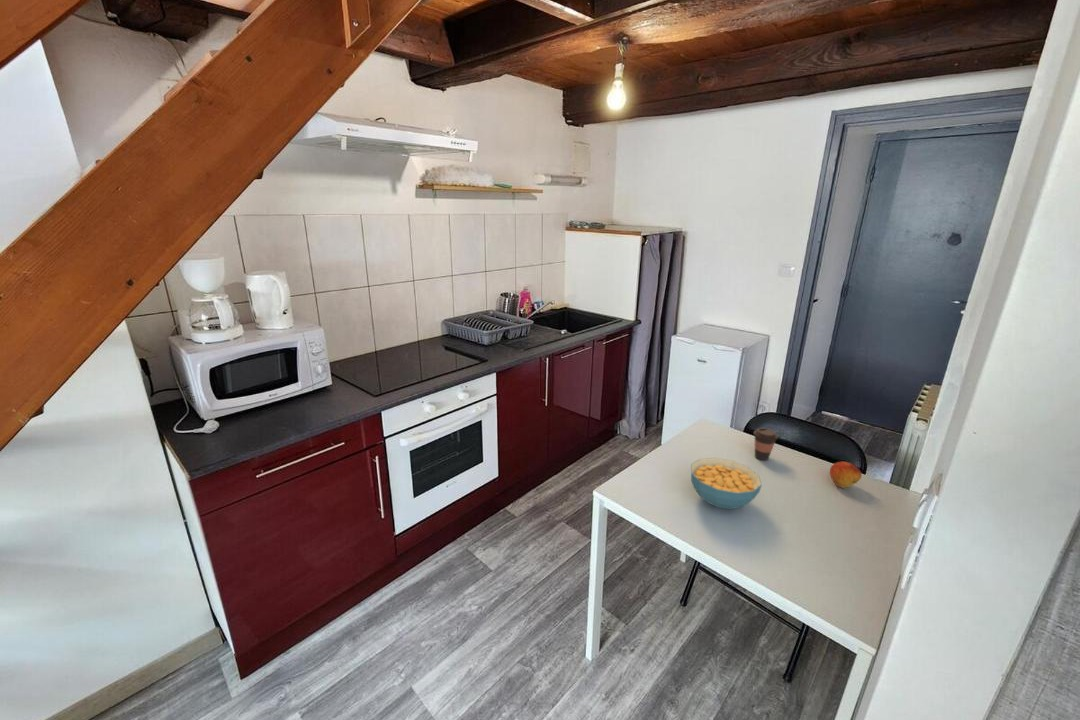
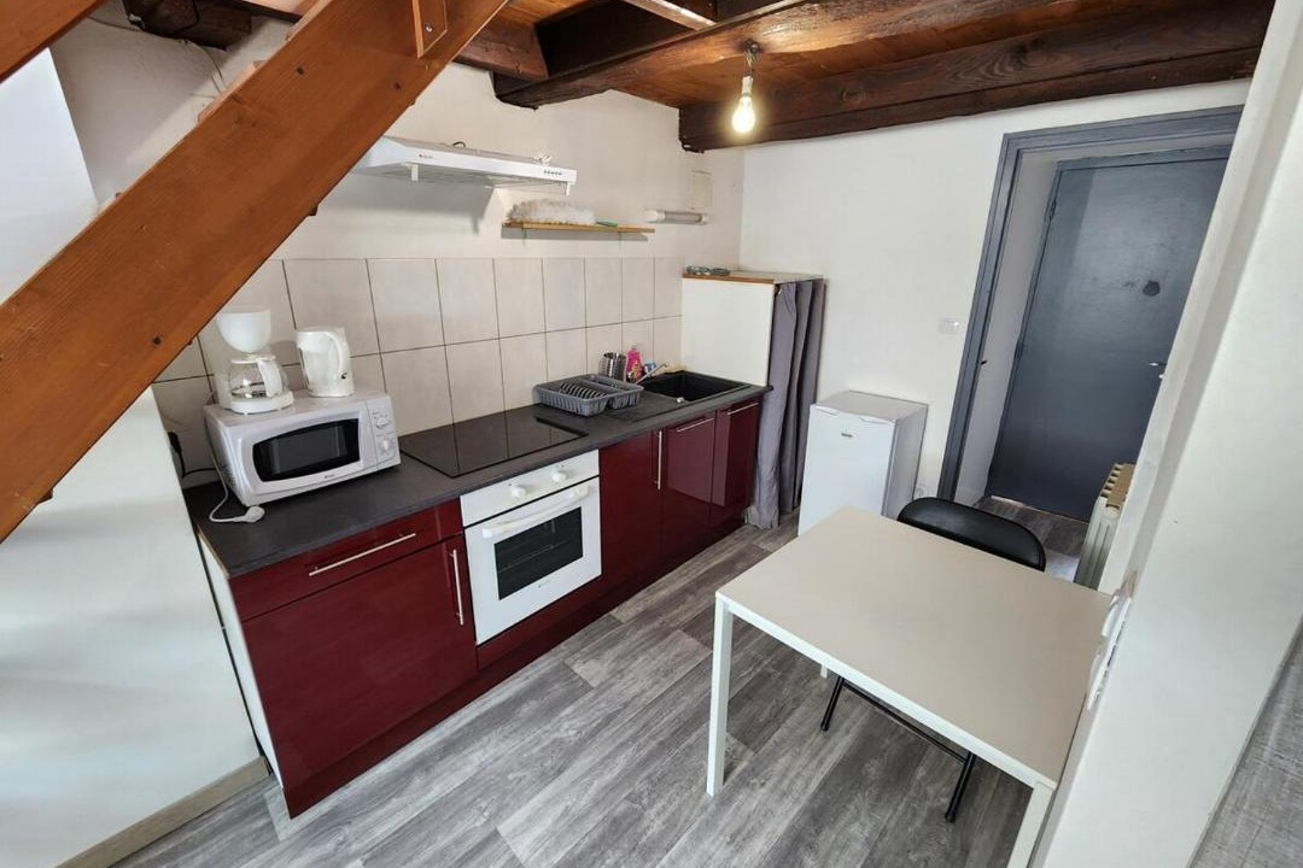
- coffee cup [752,427,779,461]
- cereal bowl [690,457,763,510]
- fruit [829,461,863,489]
